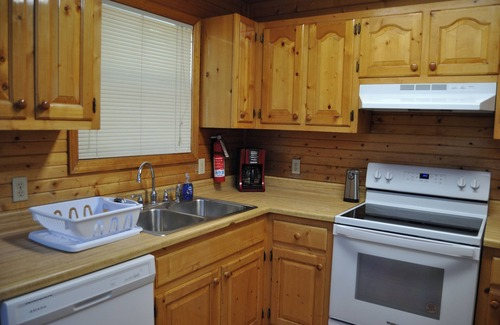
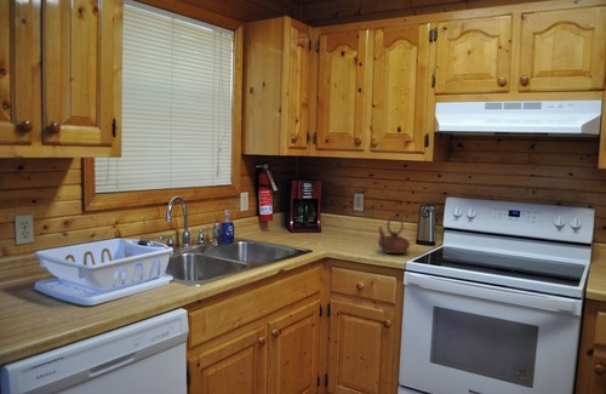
+ teapot [377,215,411,255]
